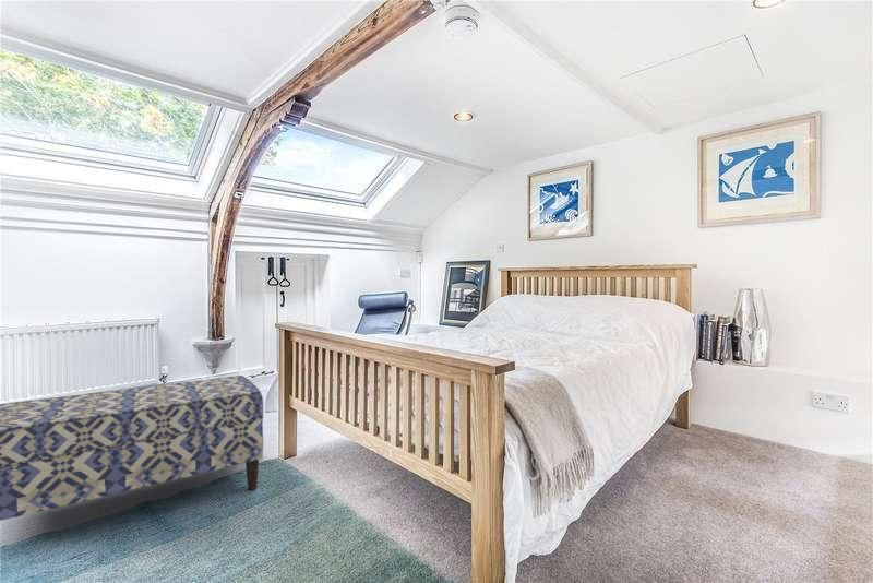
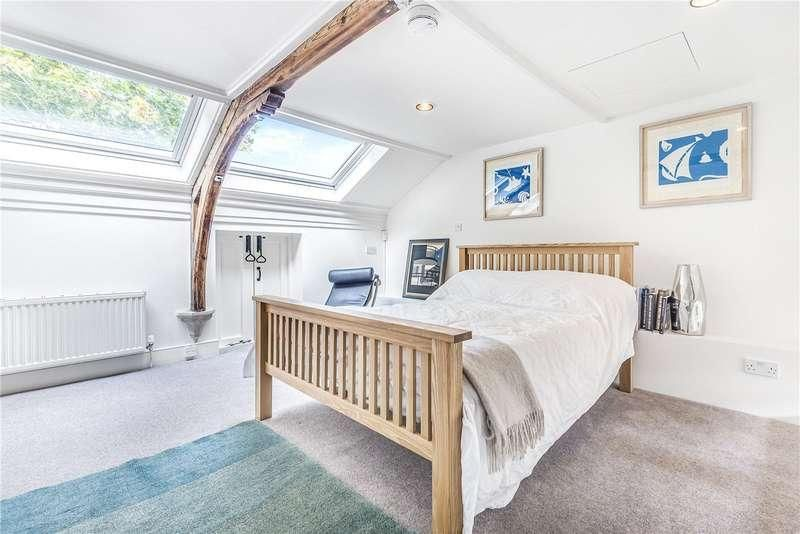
- bench [0,374,264,522]
